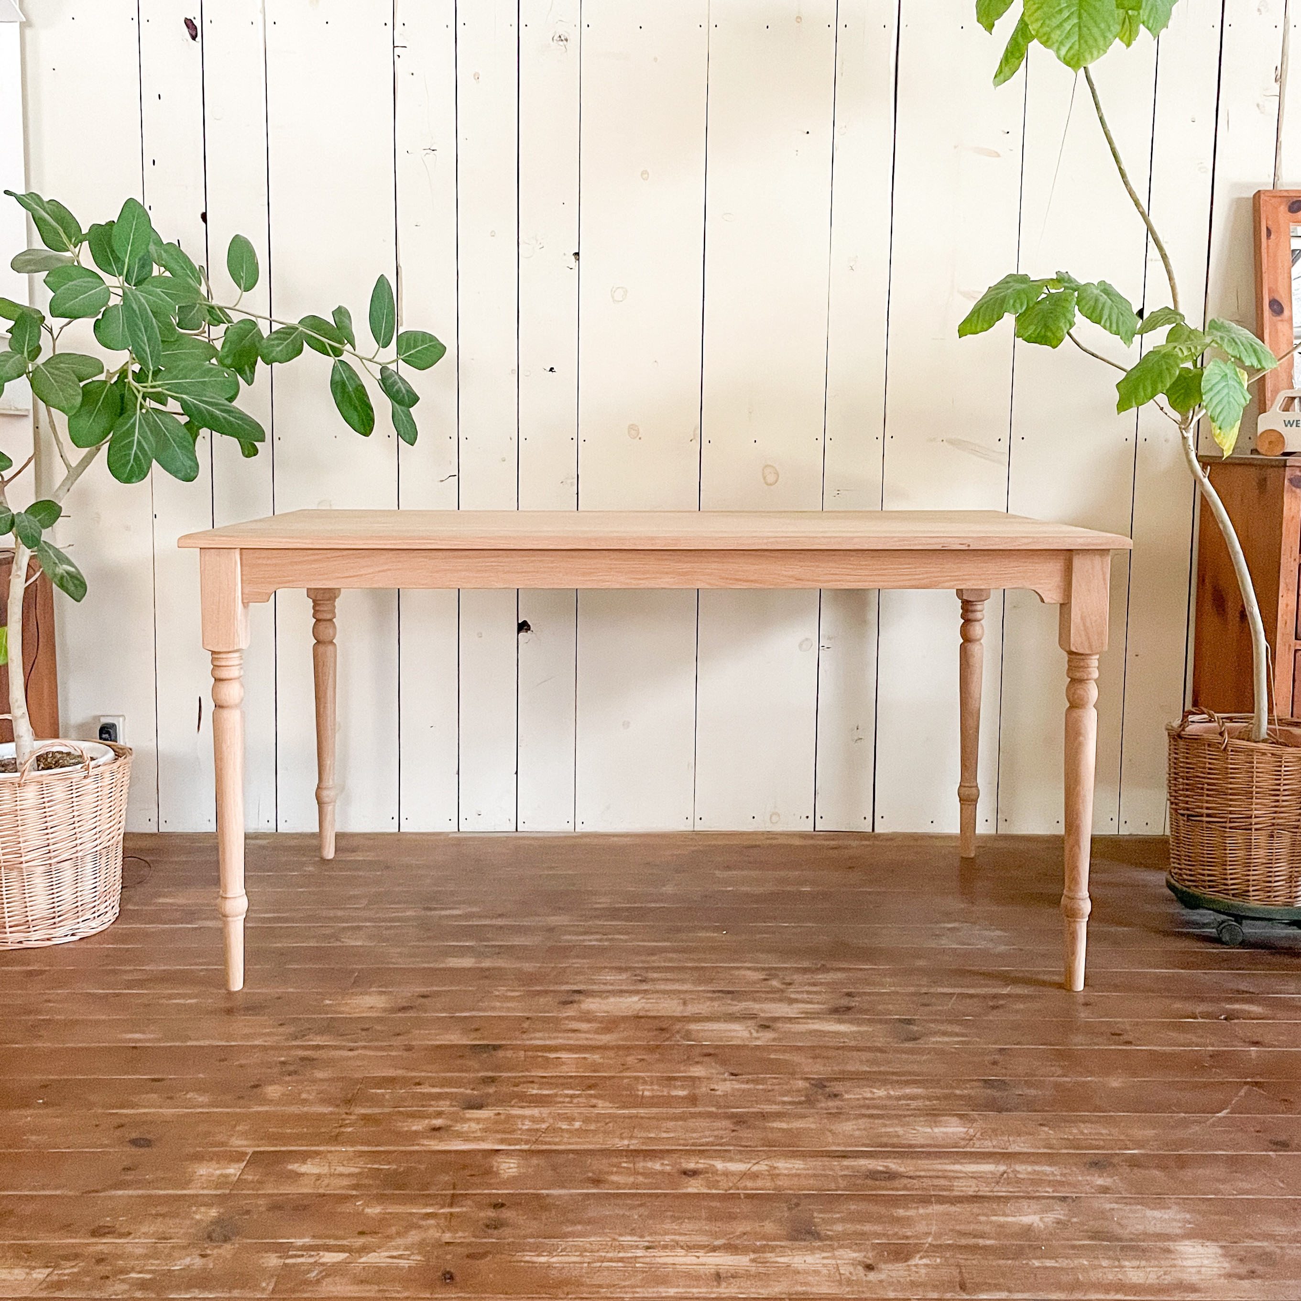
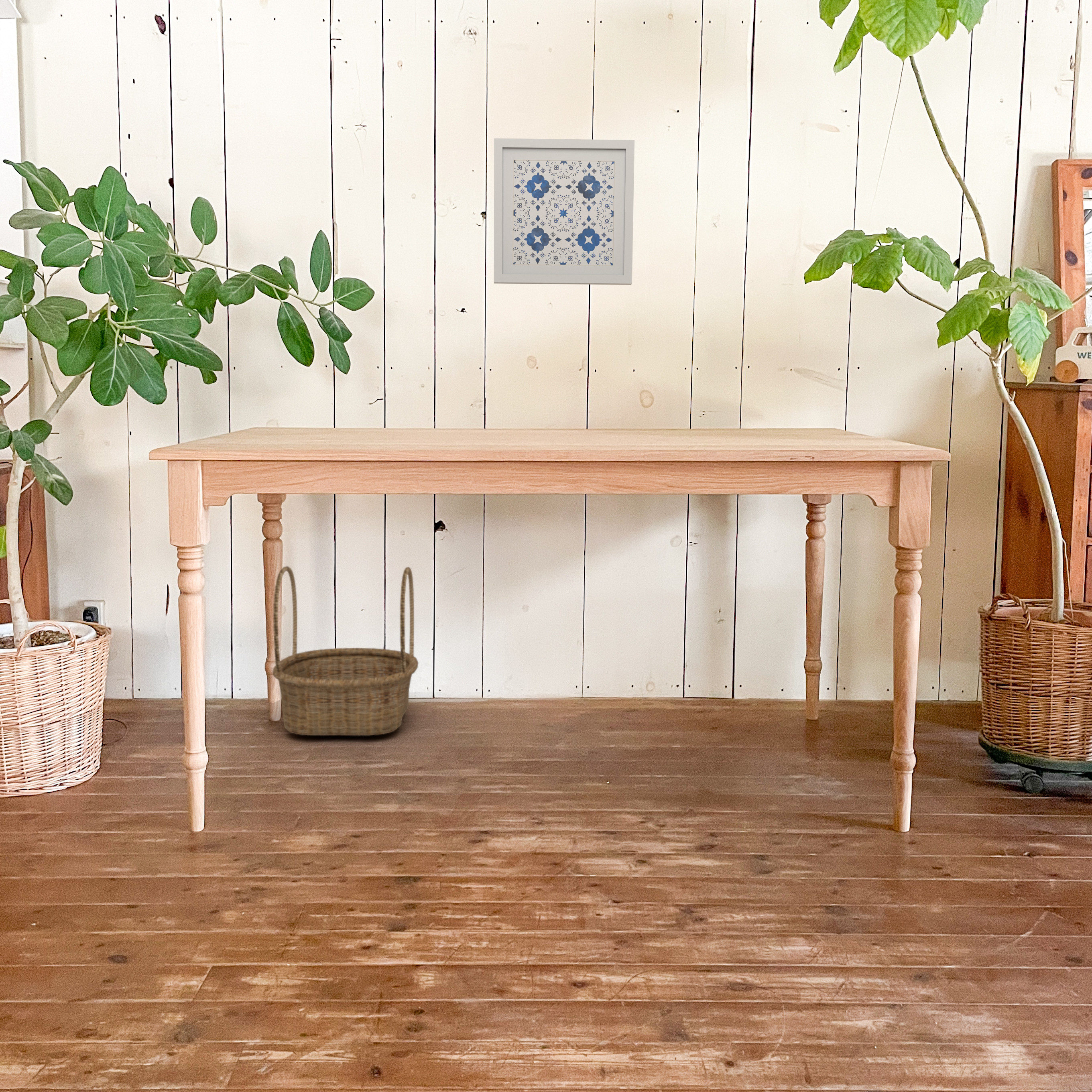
+ wall art [494,138,635,285]
+ basket [272,566,419,736]
